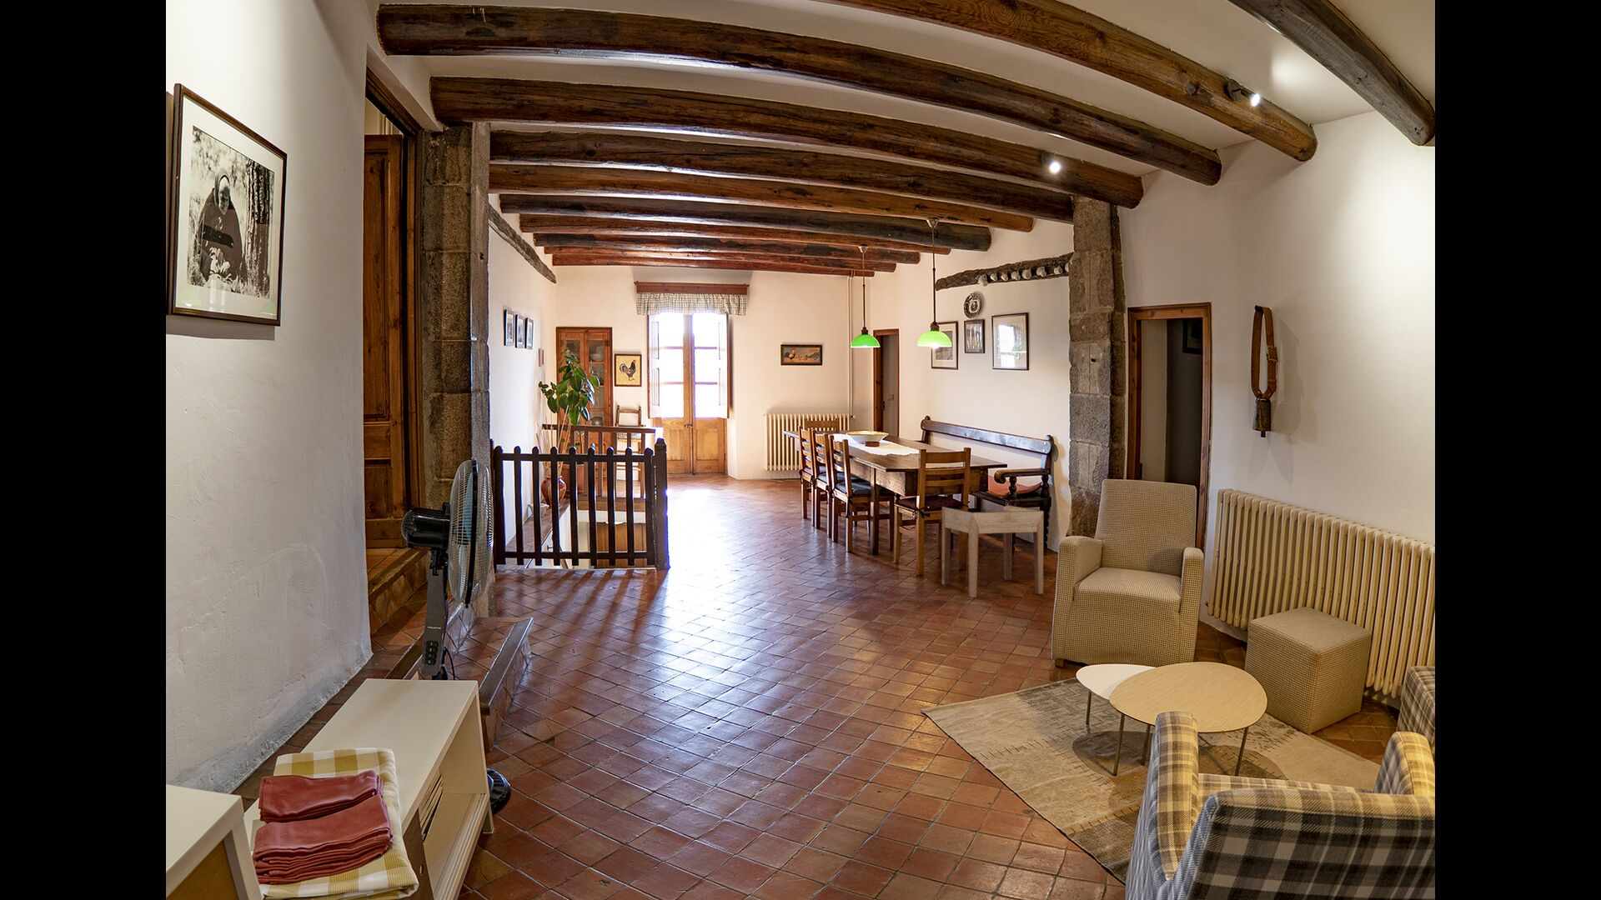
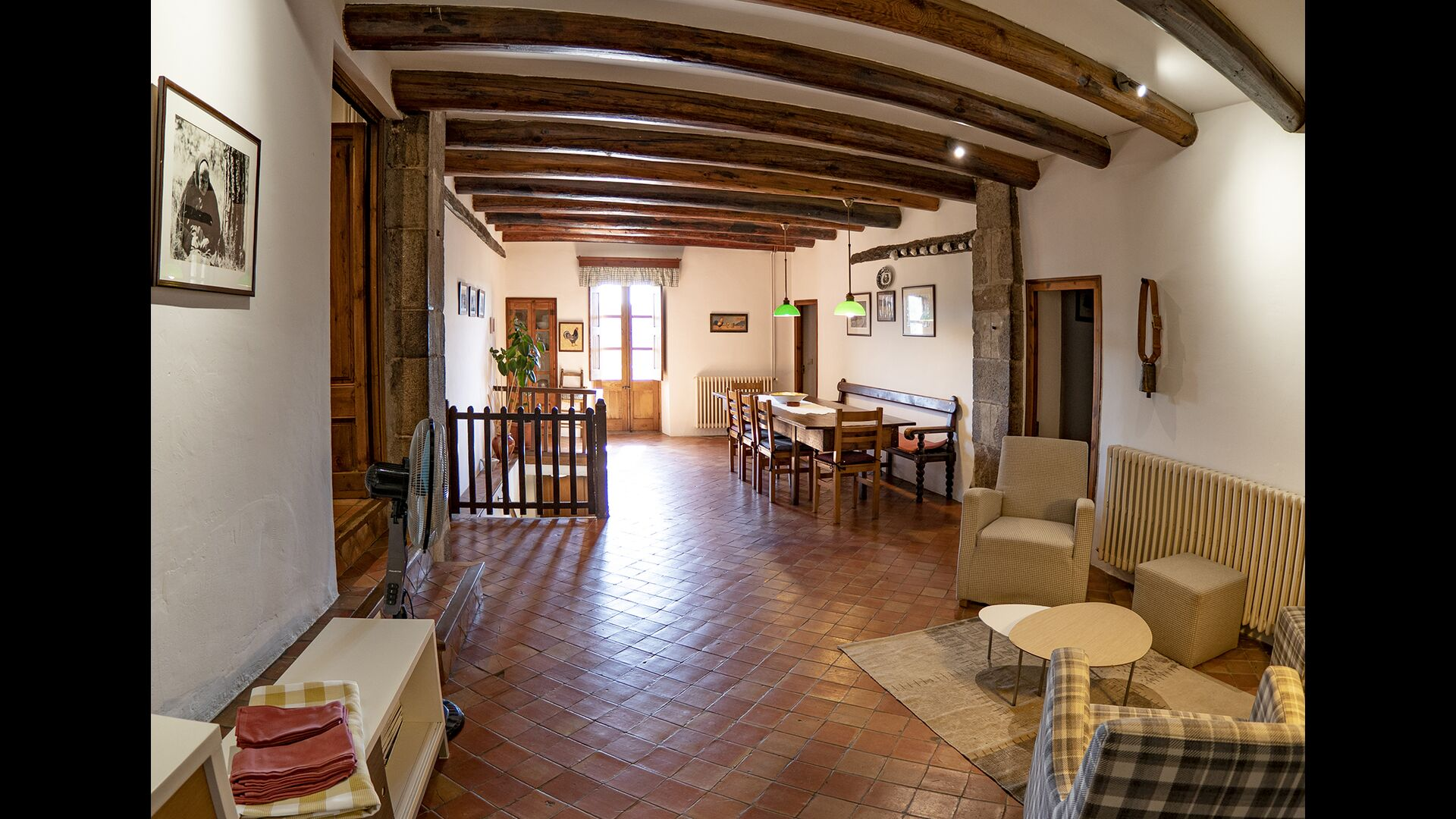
- side table [940,504,1044,598]
